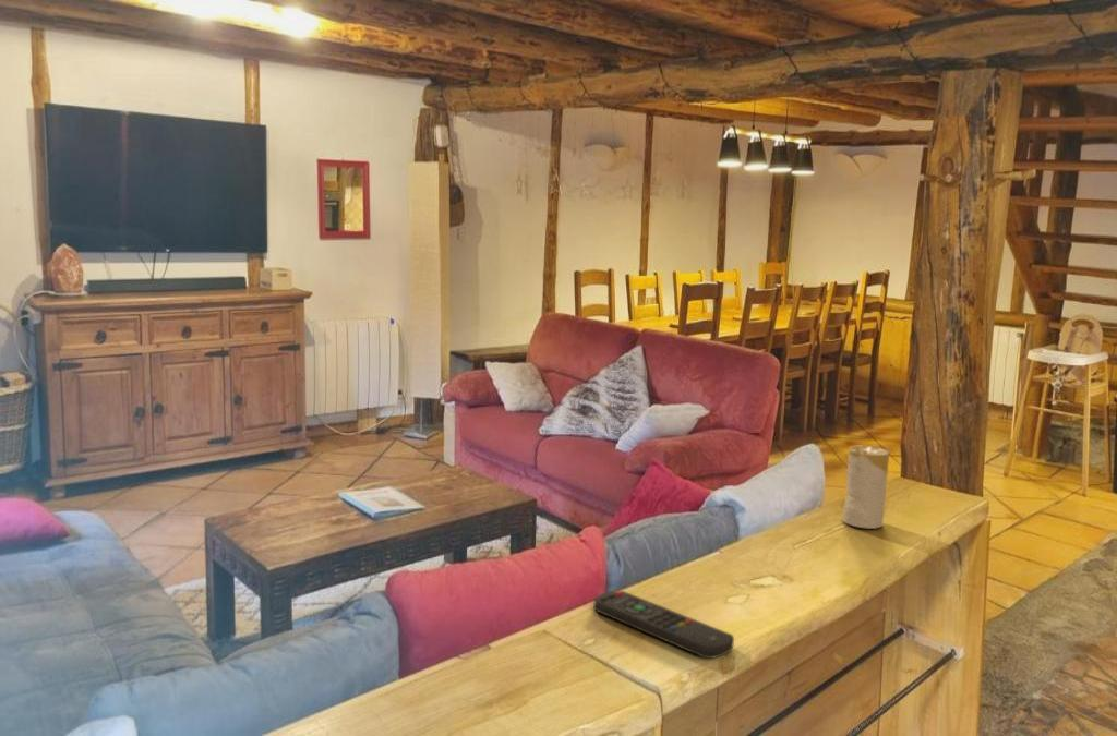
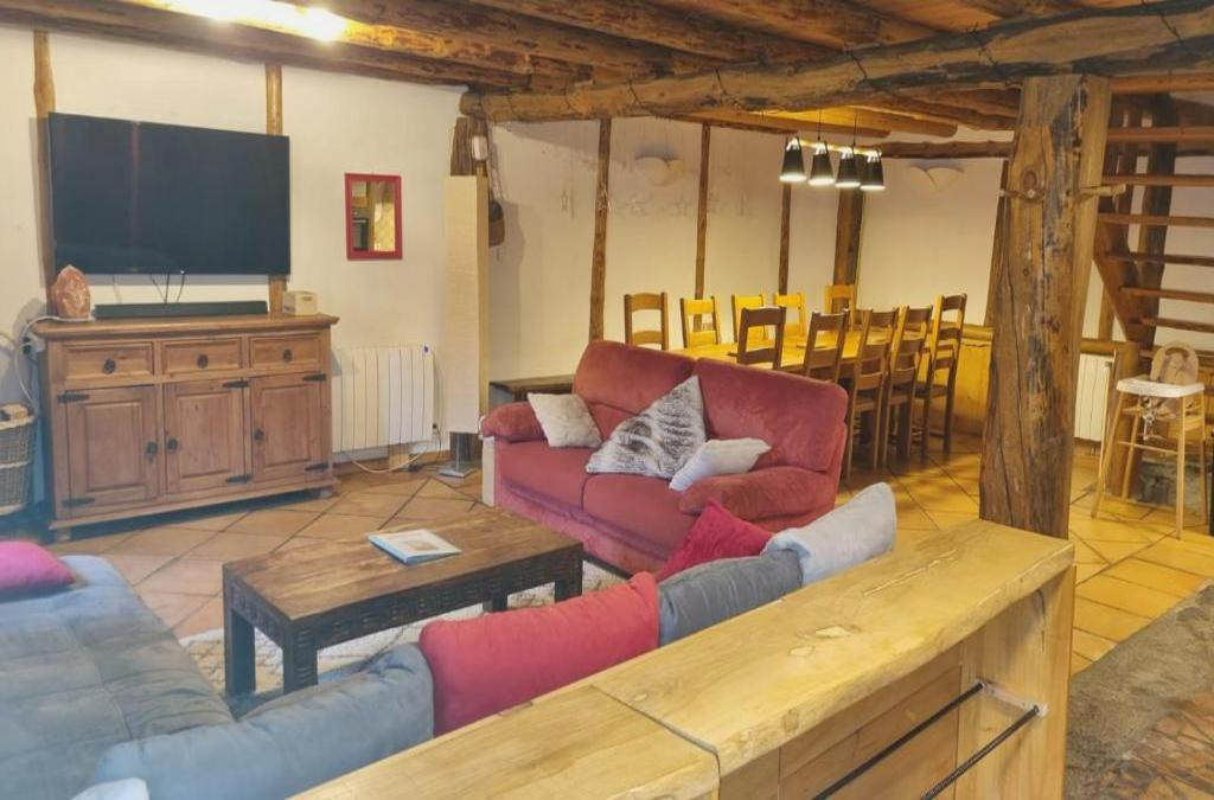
- candle [842,445,890,530]
- remote control [592,590,735,660]
